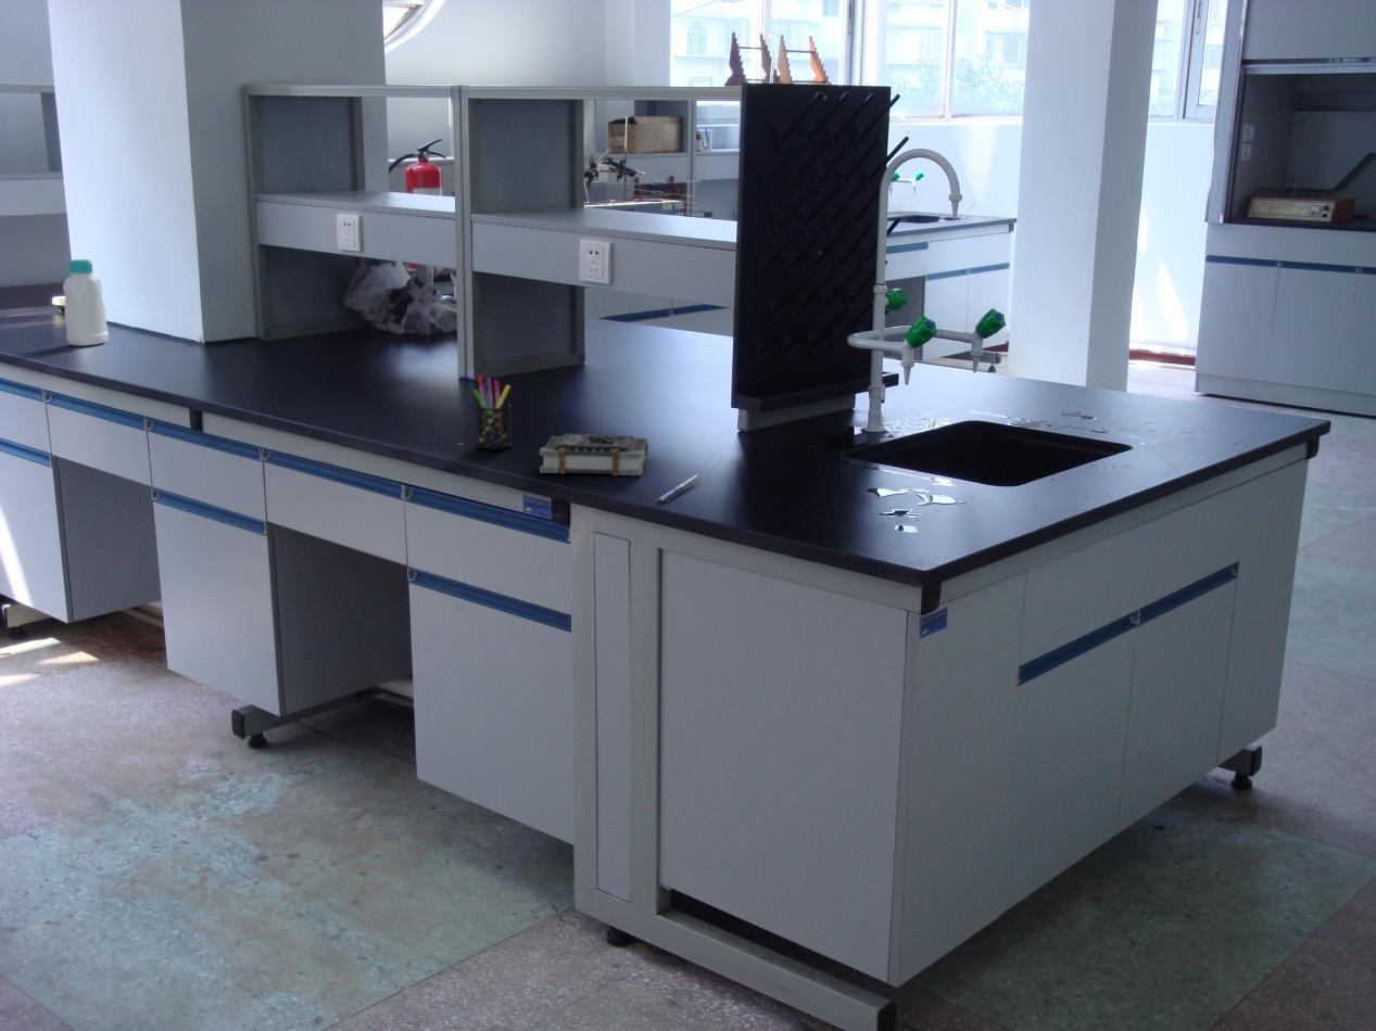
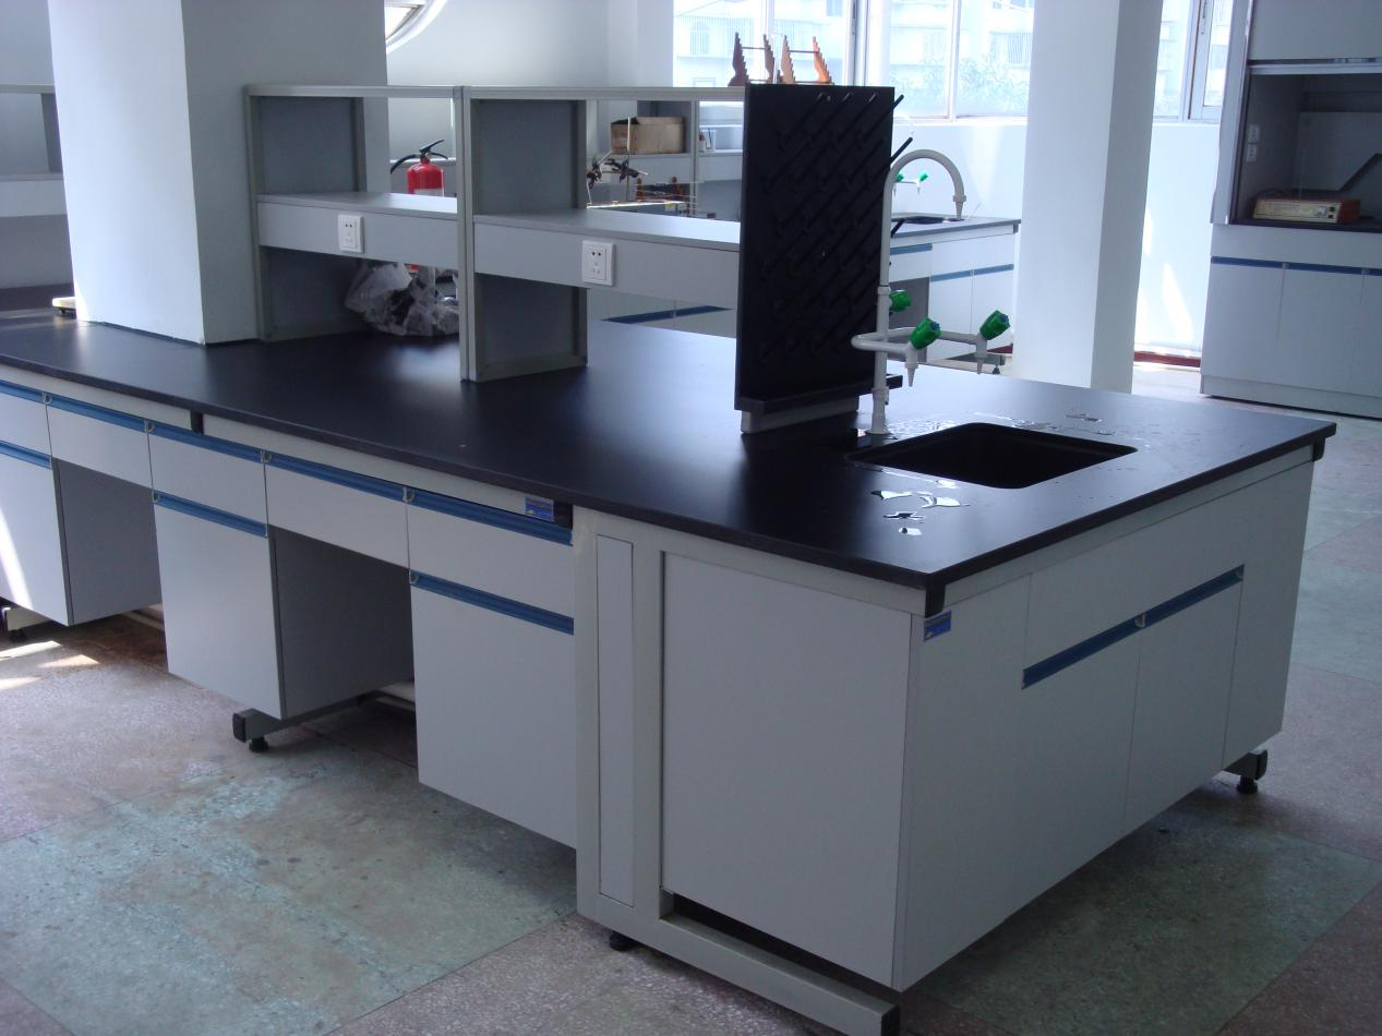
- book [539,433,649,476]
- pen [657,474,703,504]
- bottle [62,258,110,347]
- pen holder [472,372,513,450]
